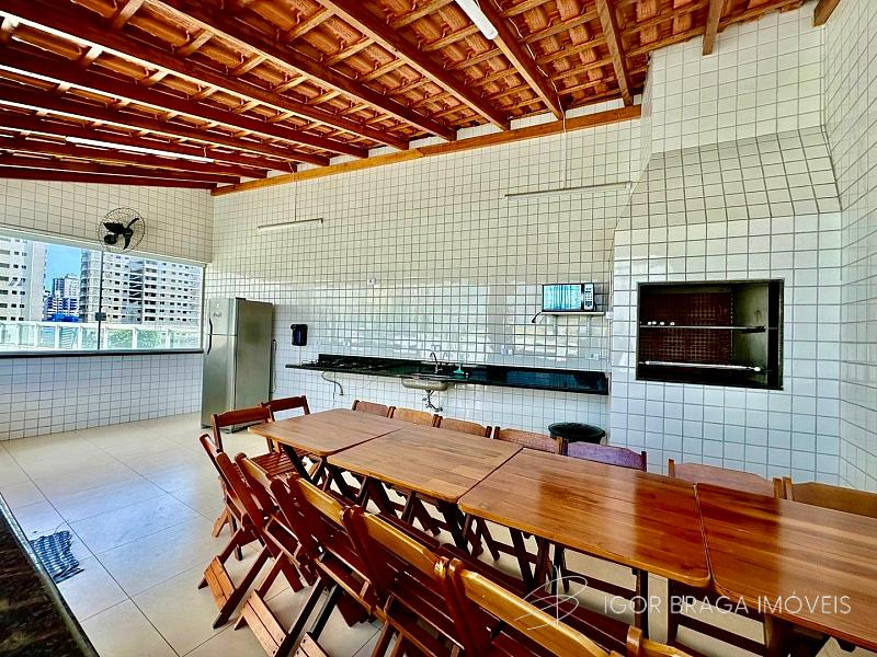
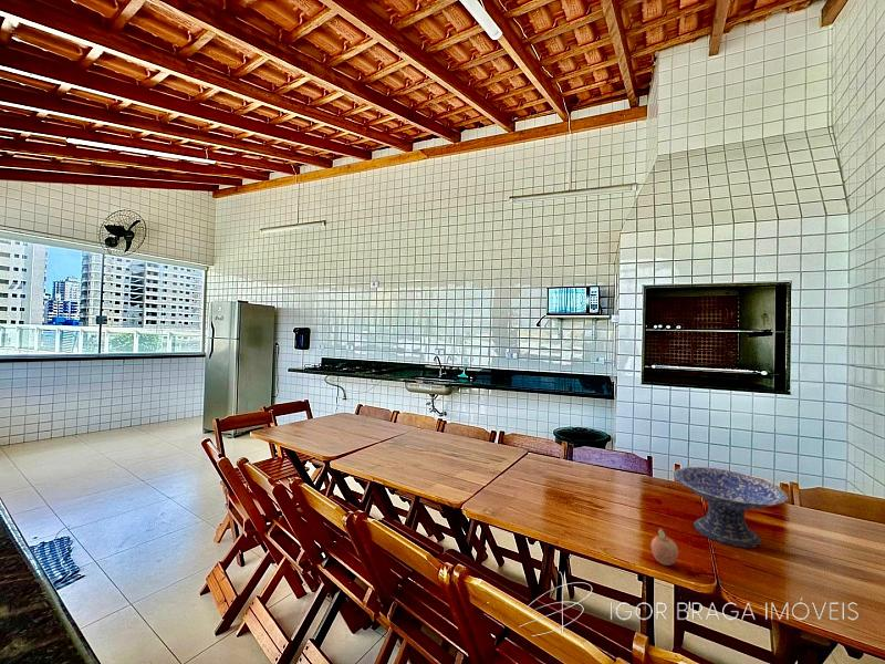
+ decorative bowl [673,466,790,549]
+ fruit [650,528,679,567]
